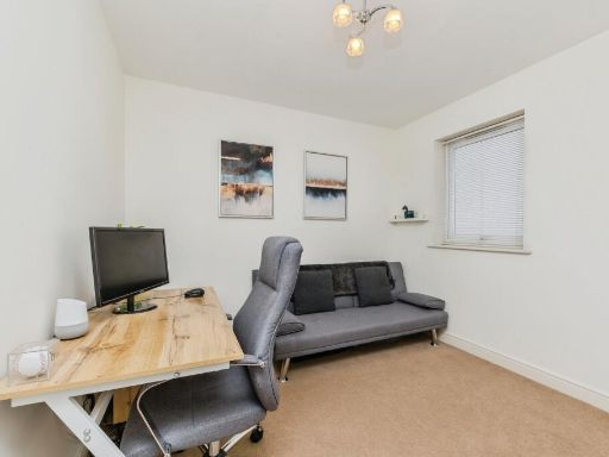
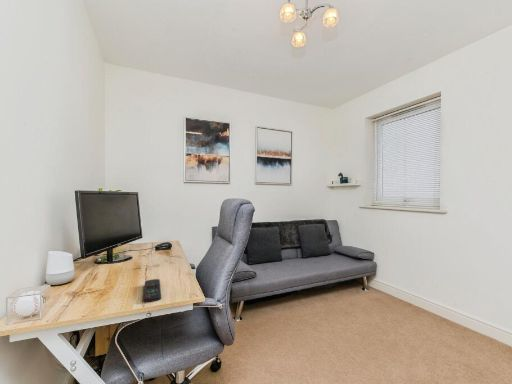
+ remote control [143,278,162,303]
